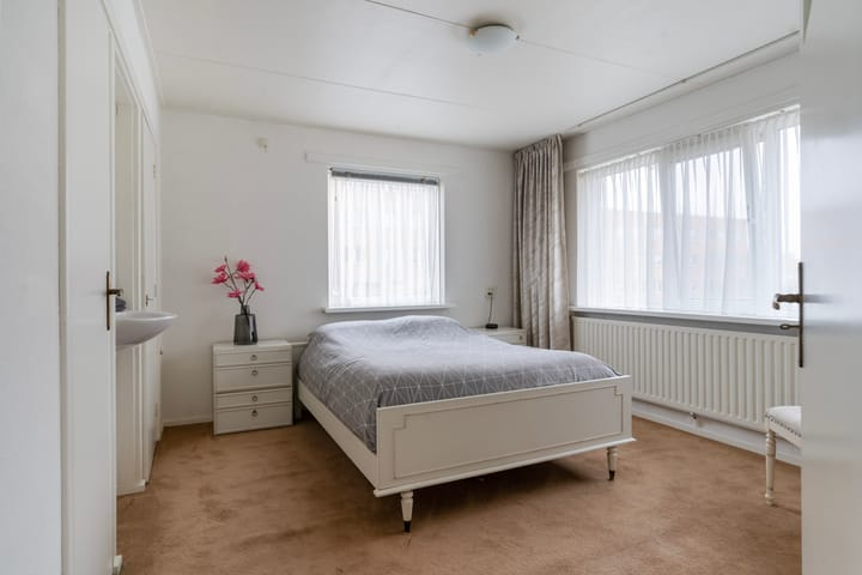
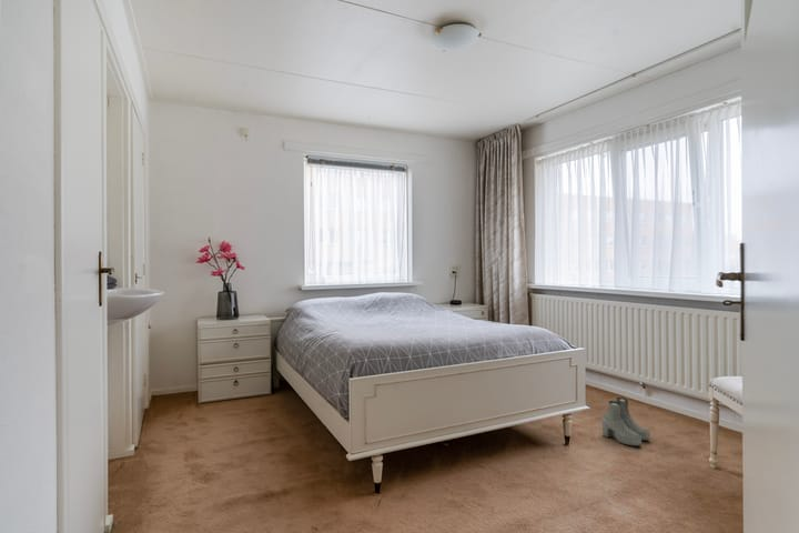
+ boots [600,396,651,447]
